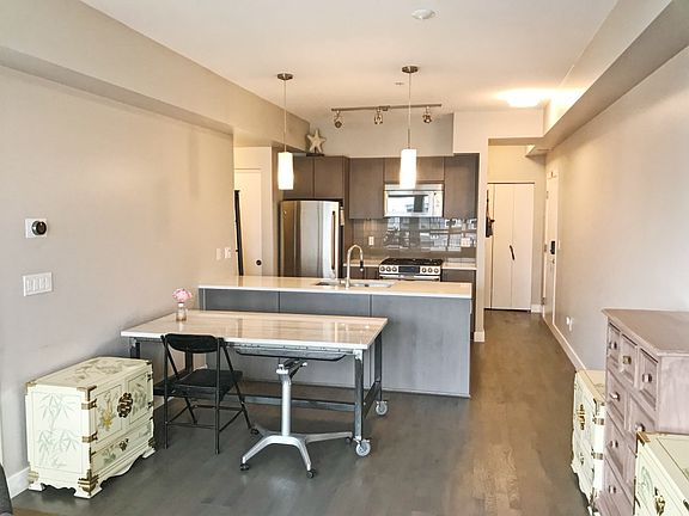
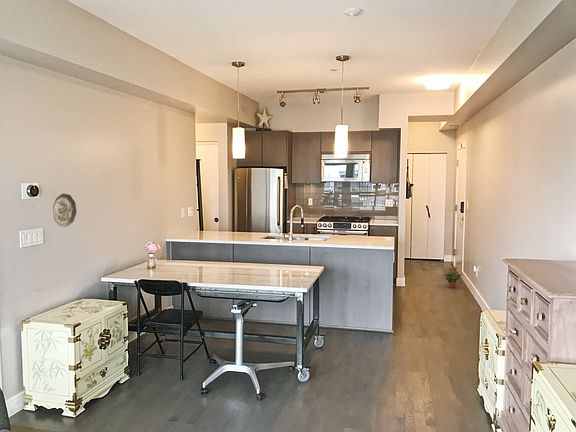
+ potted plant [443,266,463,289]
+ decorative plate [52,193,77,228]
